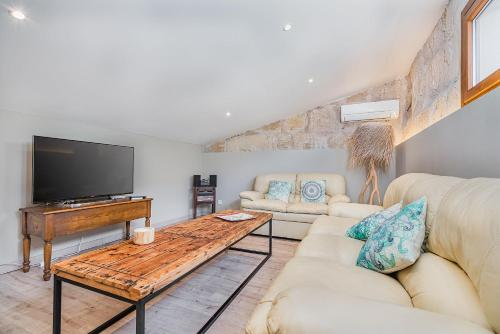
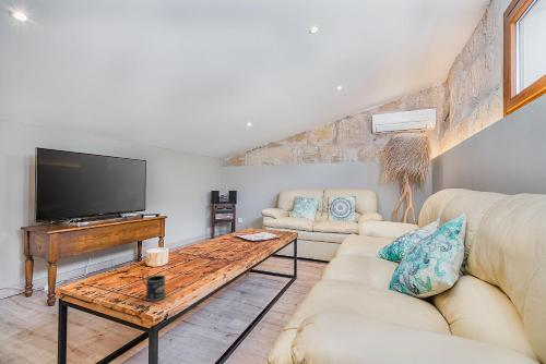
+ mug [141,271,167,302]
